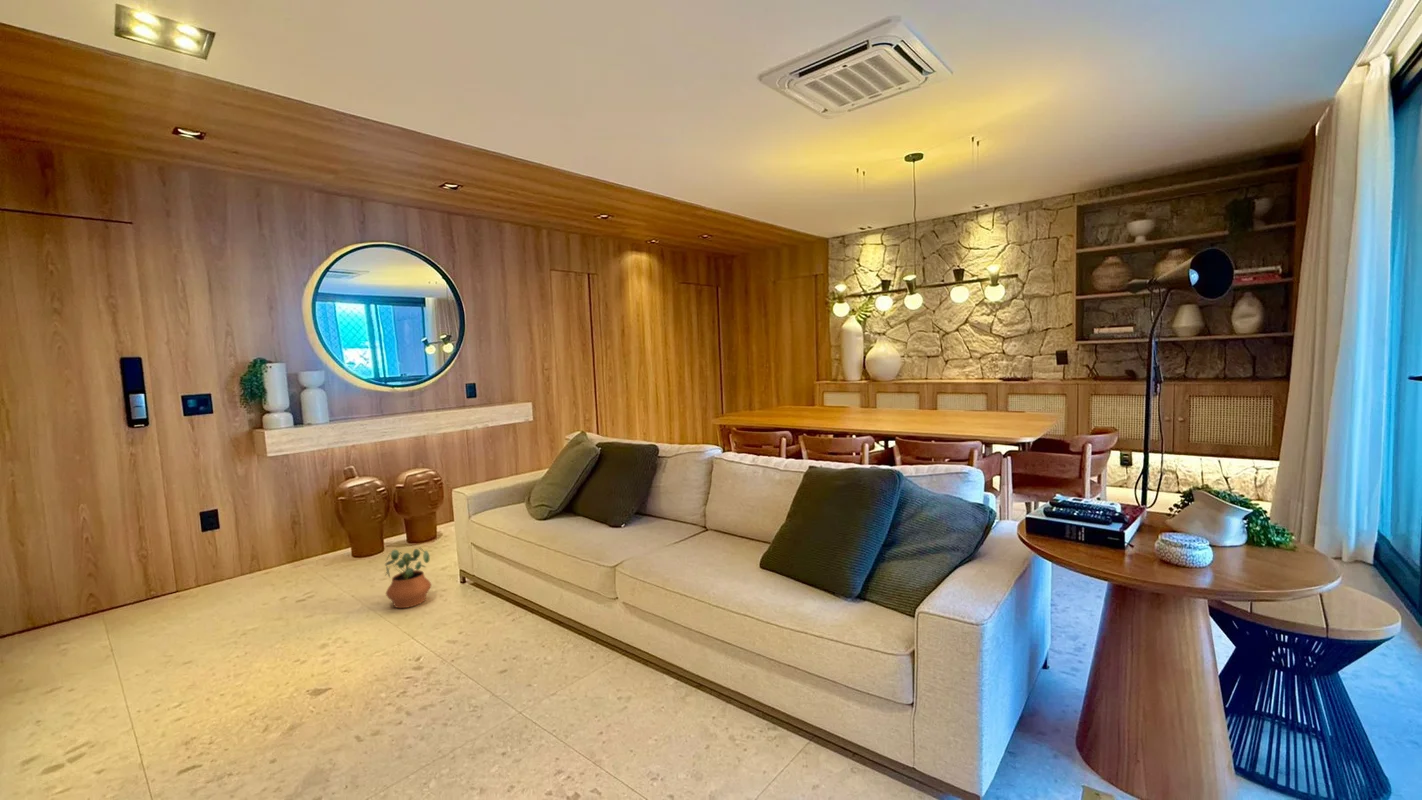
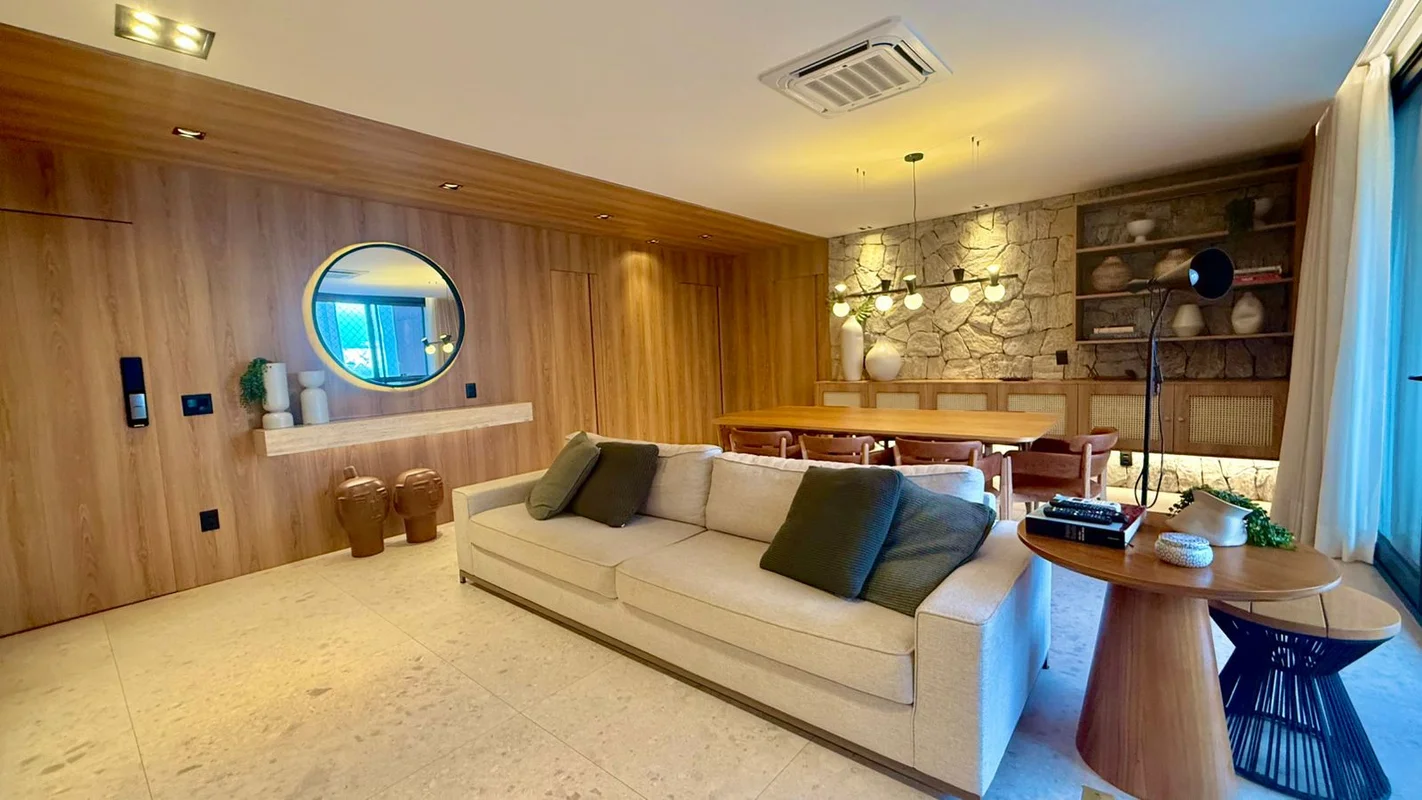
- potted plant [384,546,433,609]
